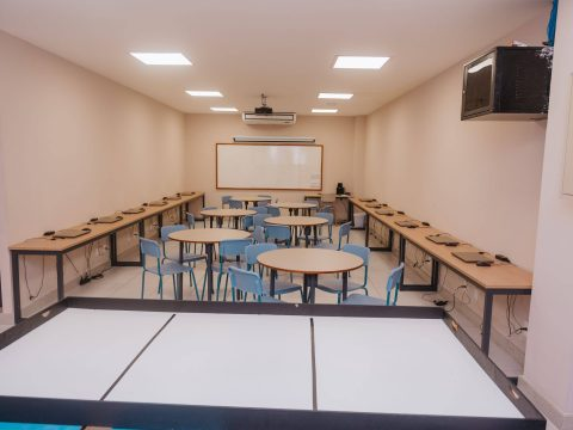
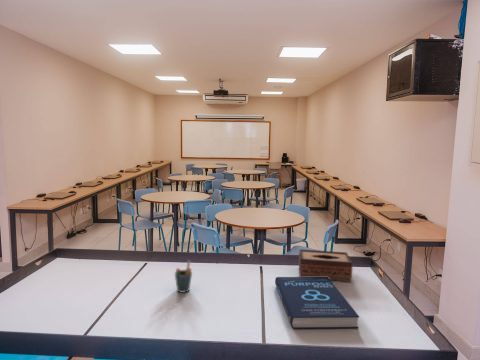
+ tissue box [298,248,353,283]
+ pen holder [174,260,193,294]
+ book [274,276,360,330]
